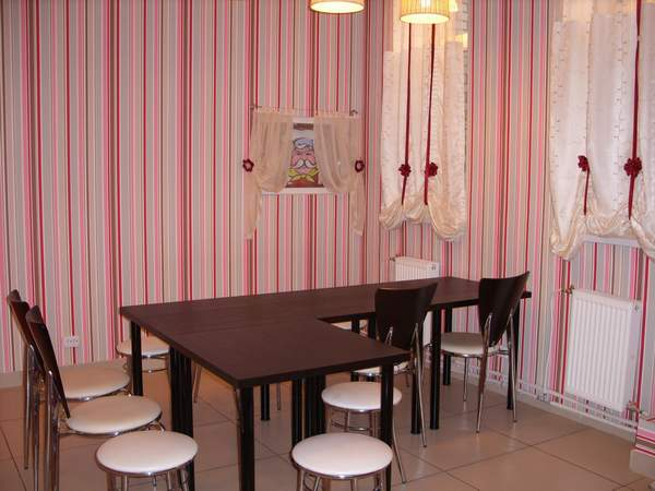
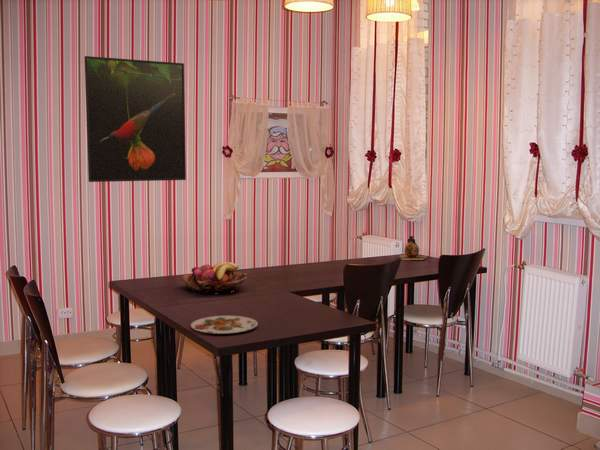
+ fruit basket [181,261,247,294]
+ plate [190,315,259,335]
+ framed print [84,55,187,183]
+ vase [398,235,428,261]
